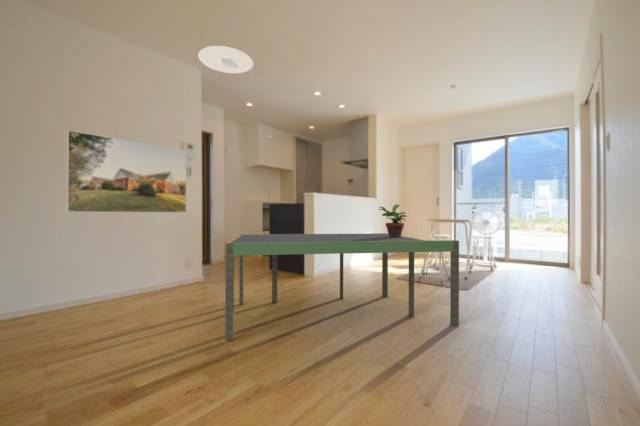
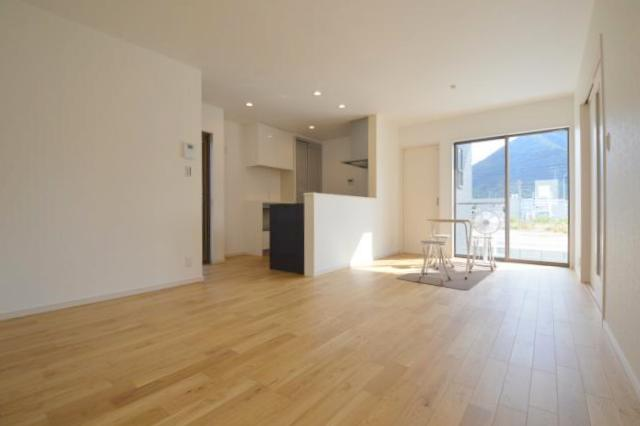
- ceiling light [197,45,254,74]
- potted plant [378,204,408,237]
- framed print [66,129,187,213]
- dining table [224,232,460,341]
